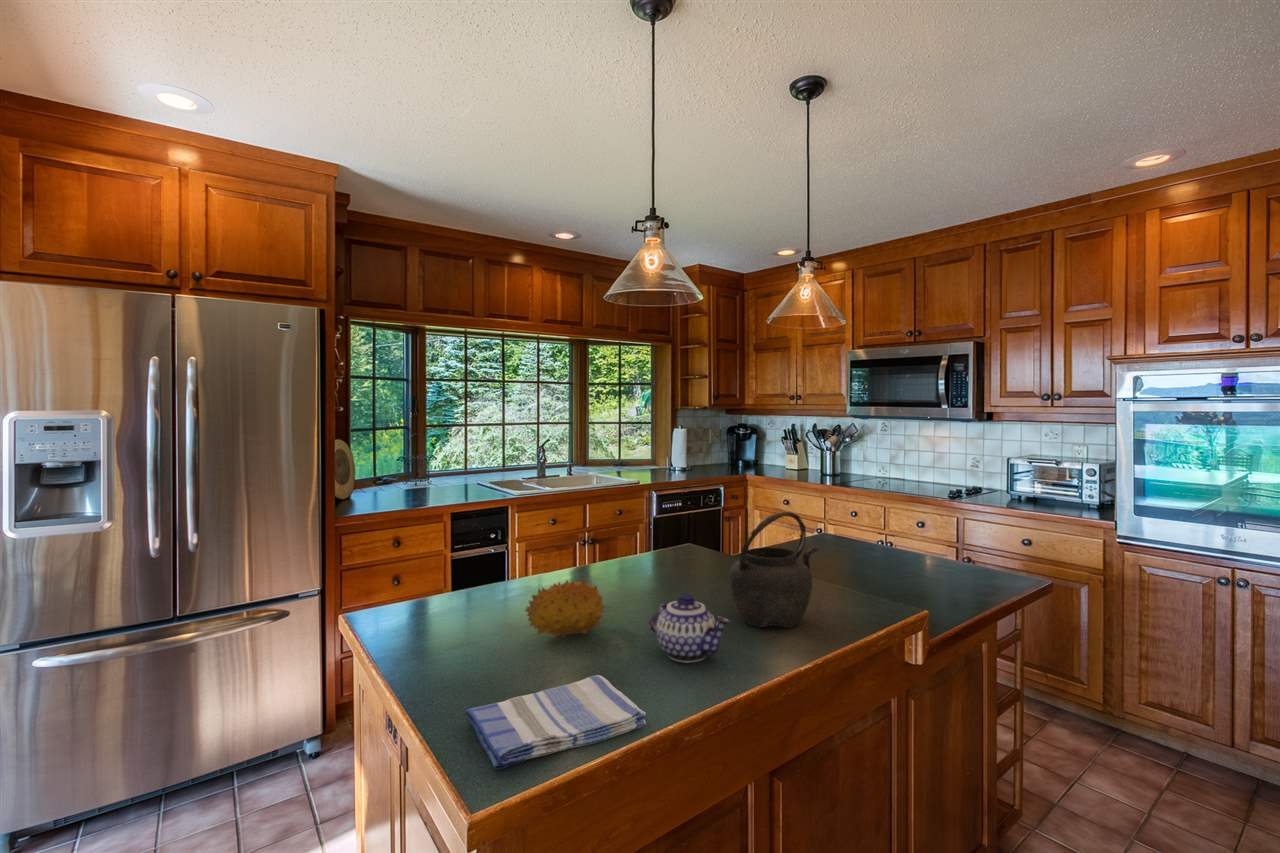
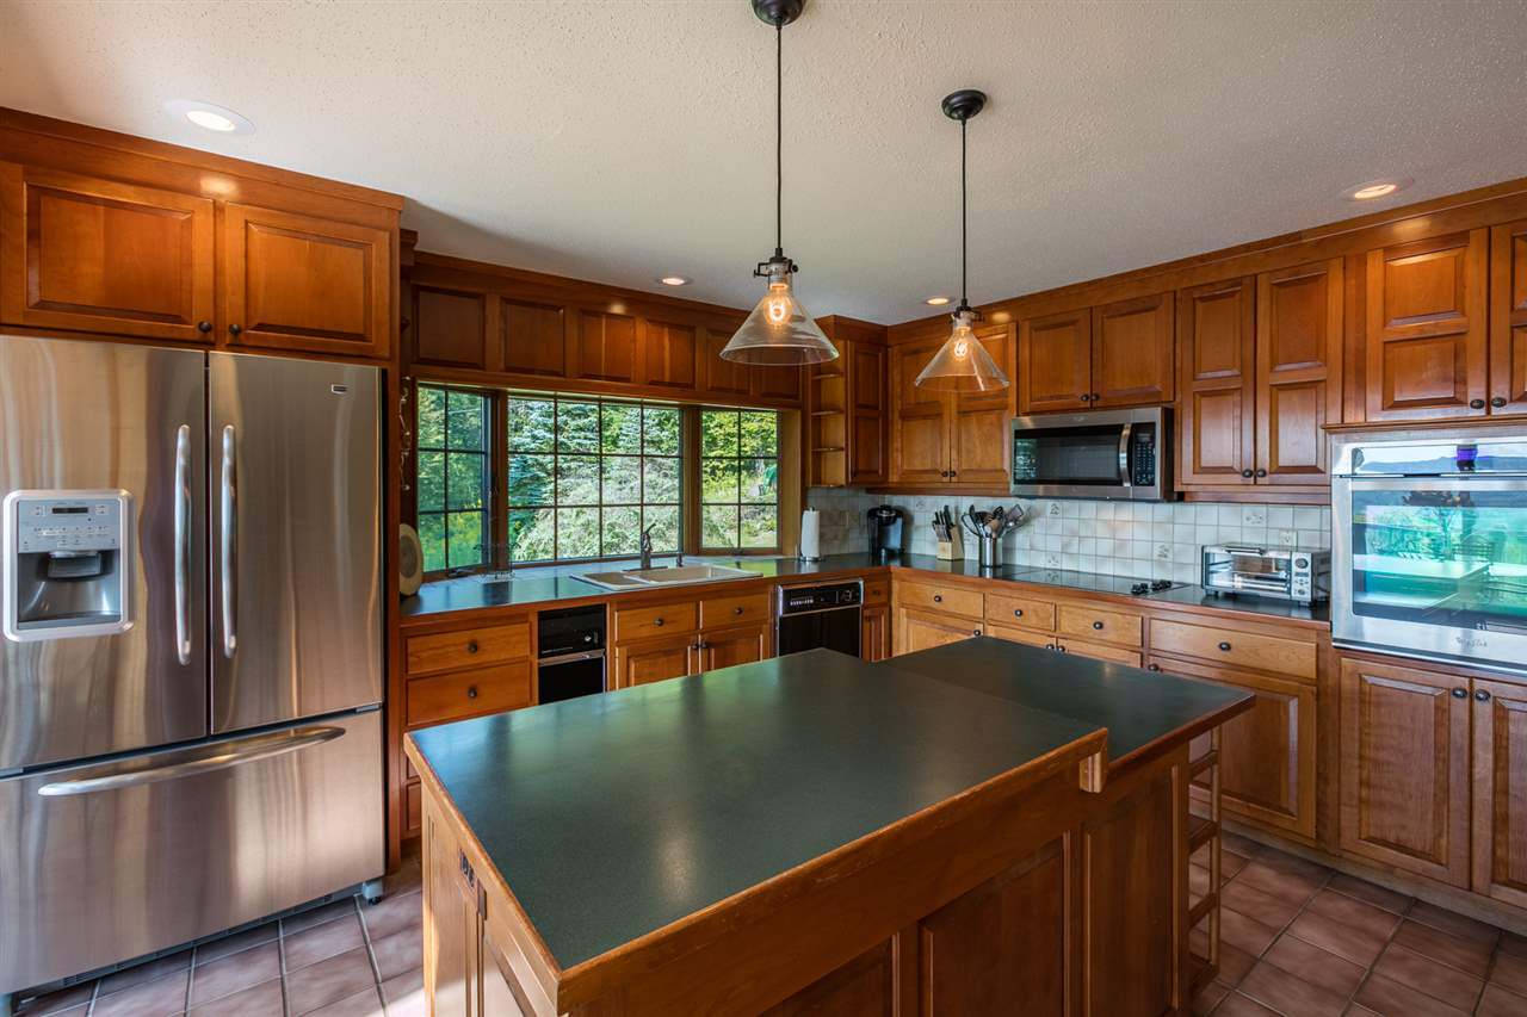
- dish towel [464,674,647,771]
- teapot [648,592,731,664]
- fruit [524,578,605,639]
- kettle [728,511,819,629]
